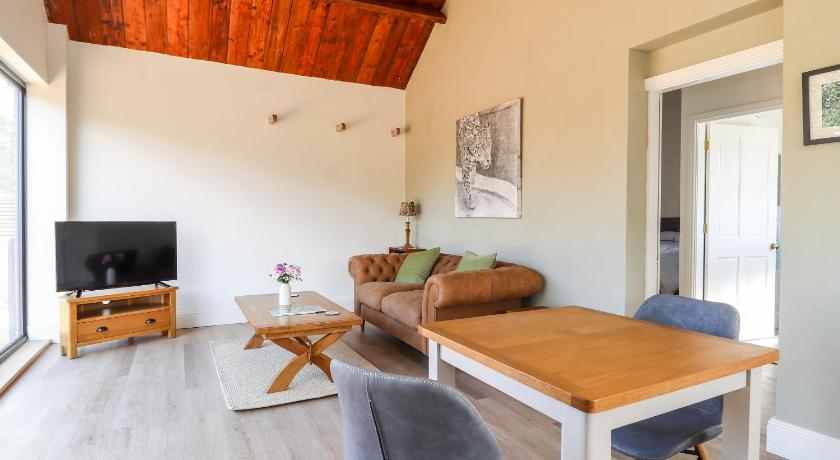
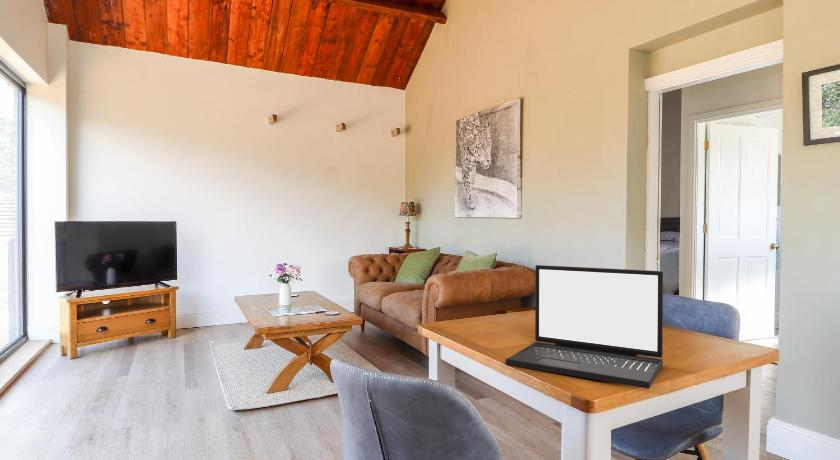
+ laptop [505,264,664,389]
